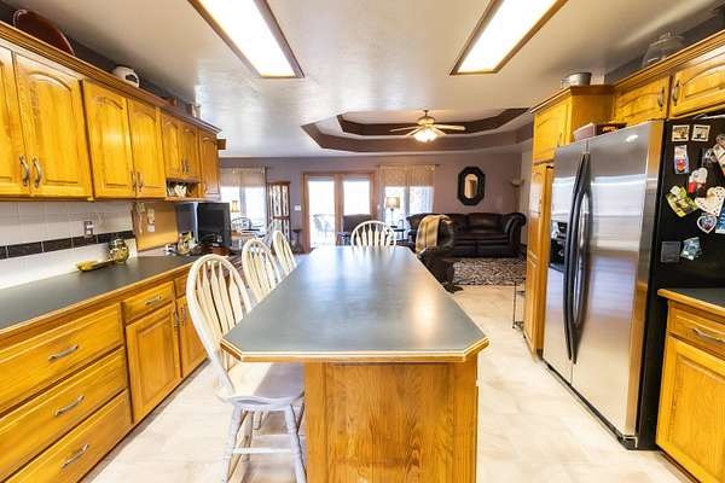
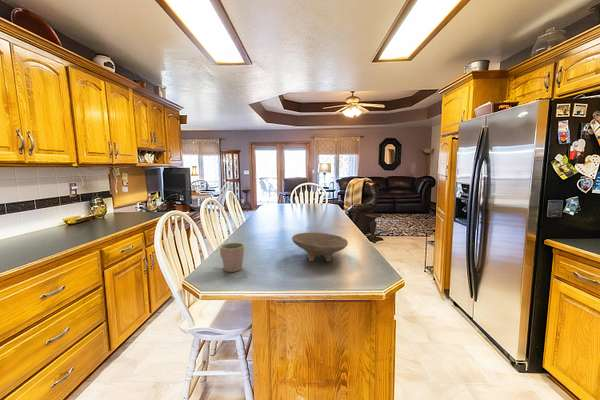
+ mug [219,242,245,273]
+ bowl [291,232,349,262]
